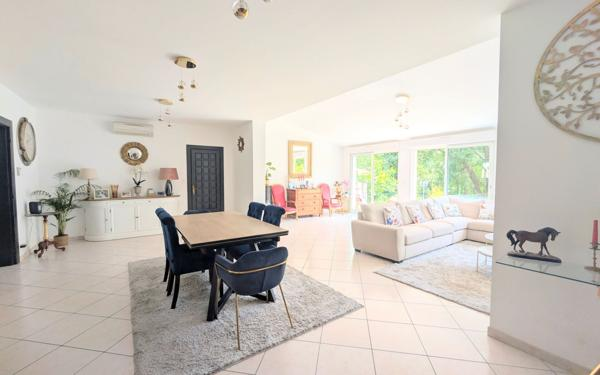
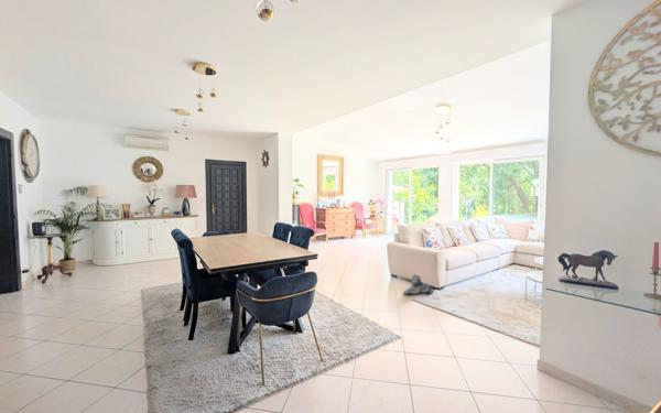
+ plush toy [402,273,434,295]
